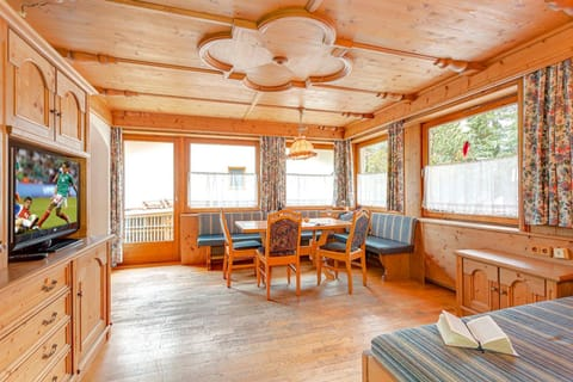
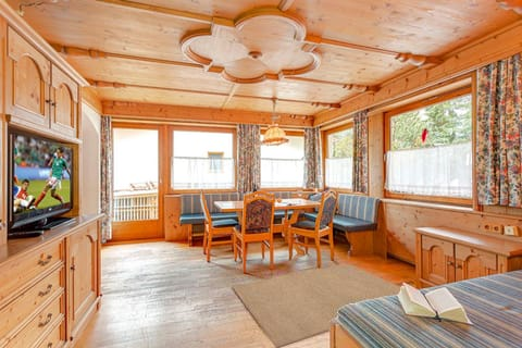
+ rug [231,262,401,348]
